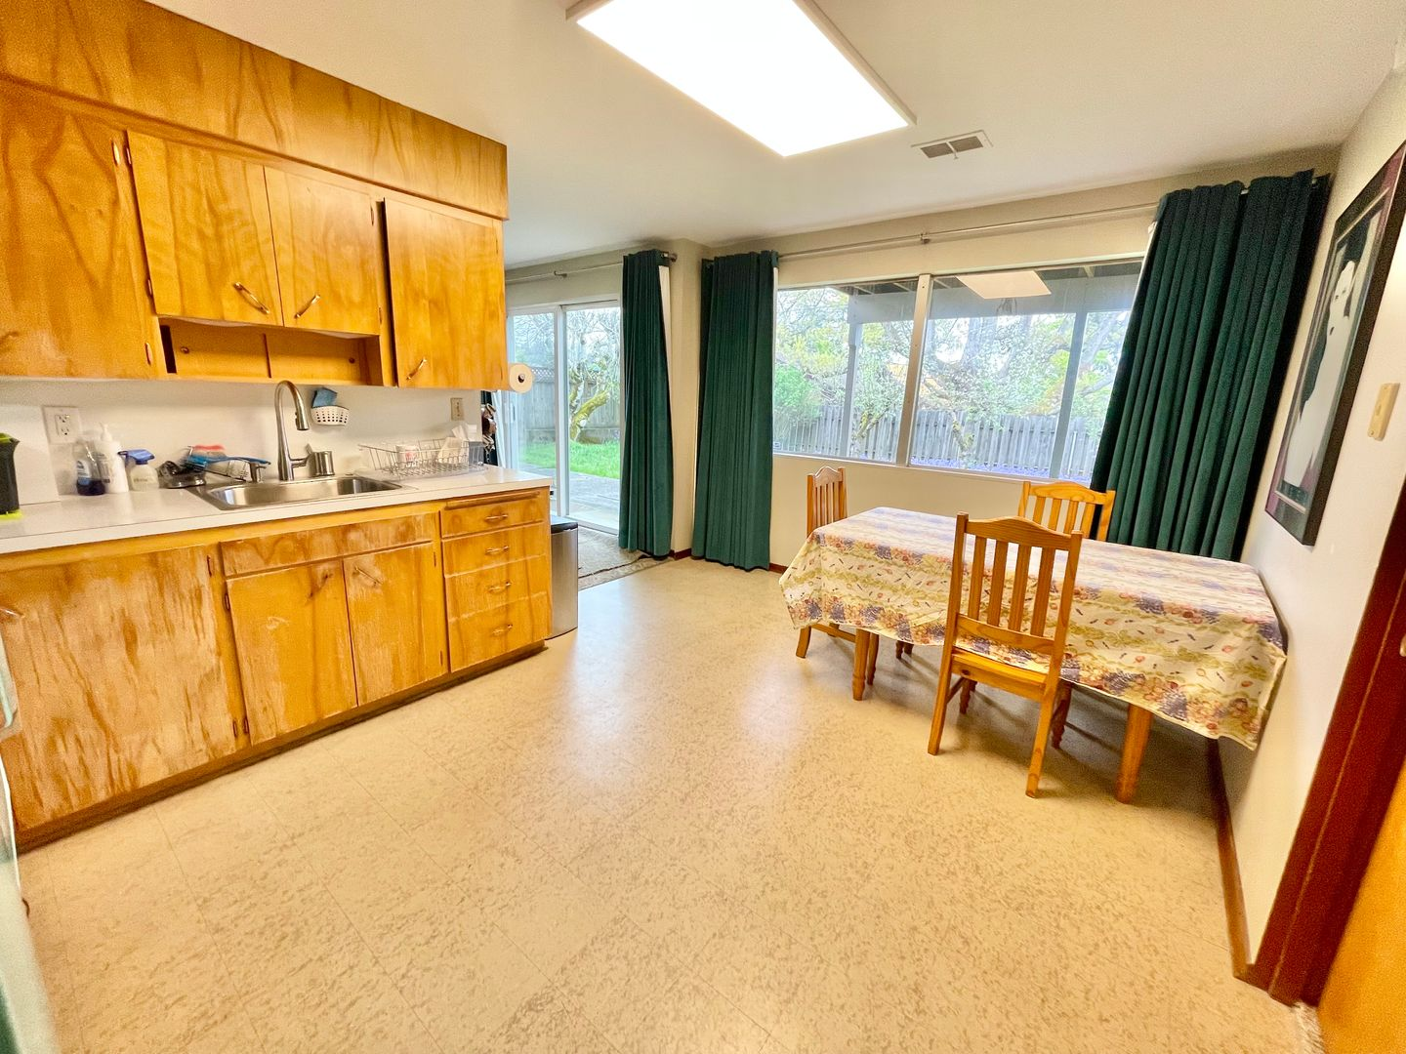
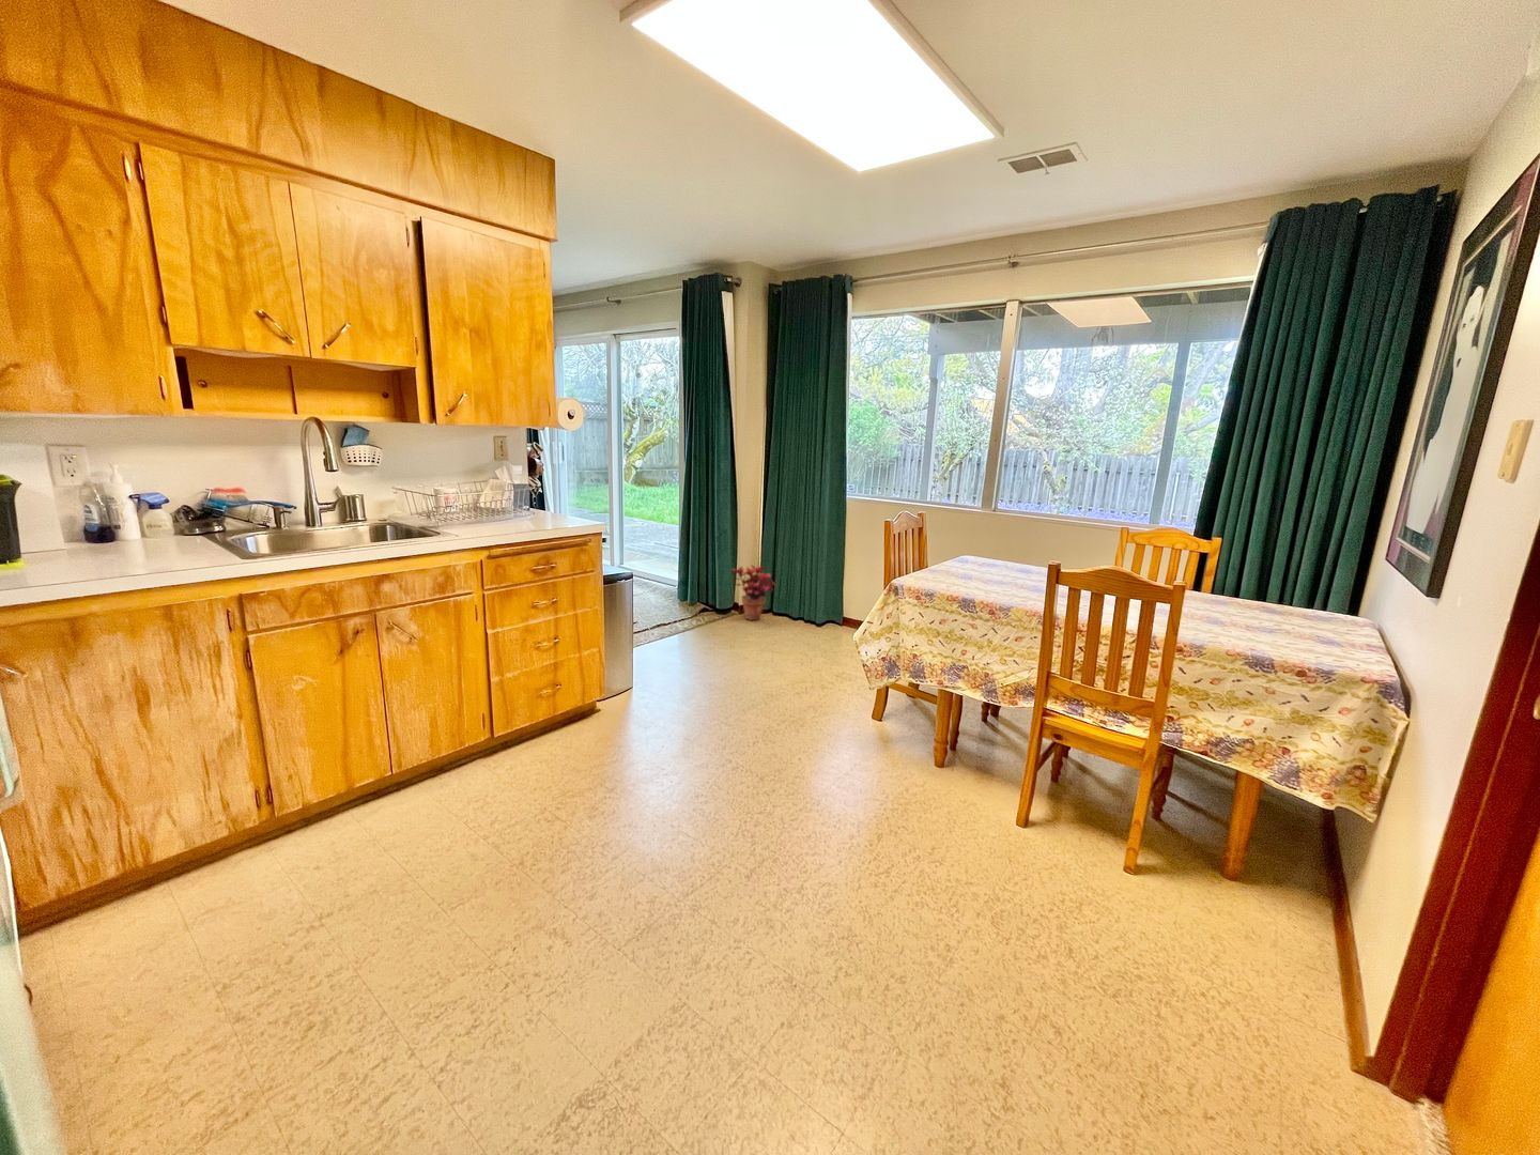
+ potted plant [730,564,777,621]
